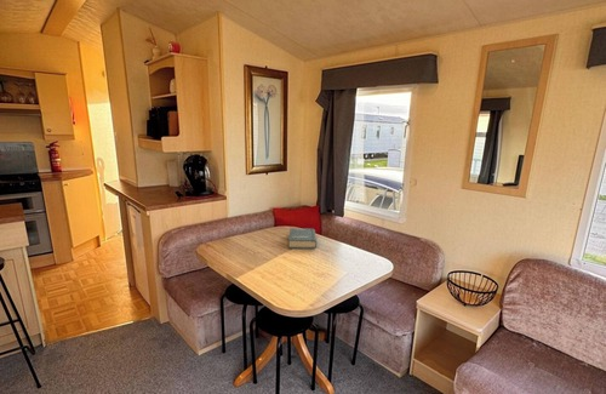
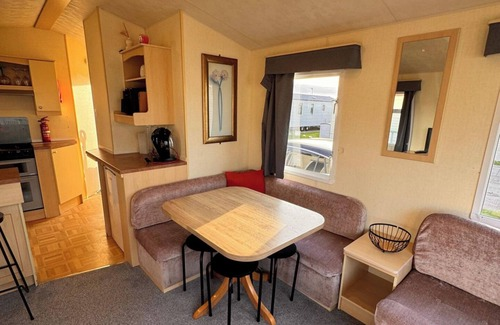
- hardback book [287,227,318,250]
